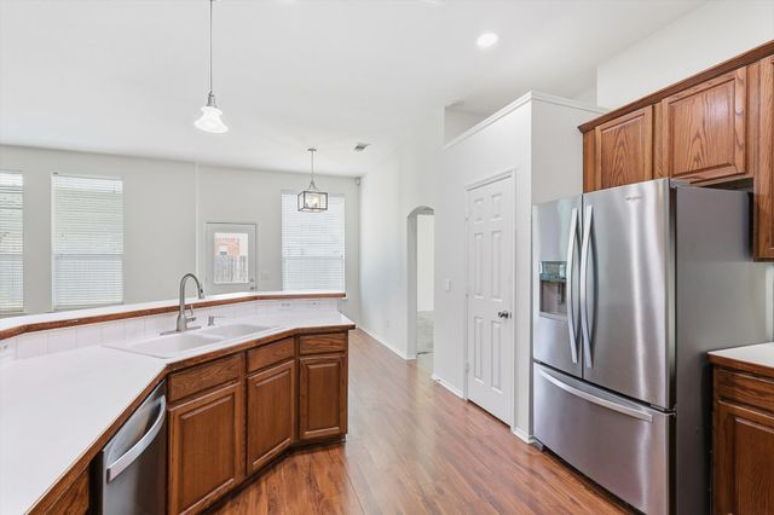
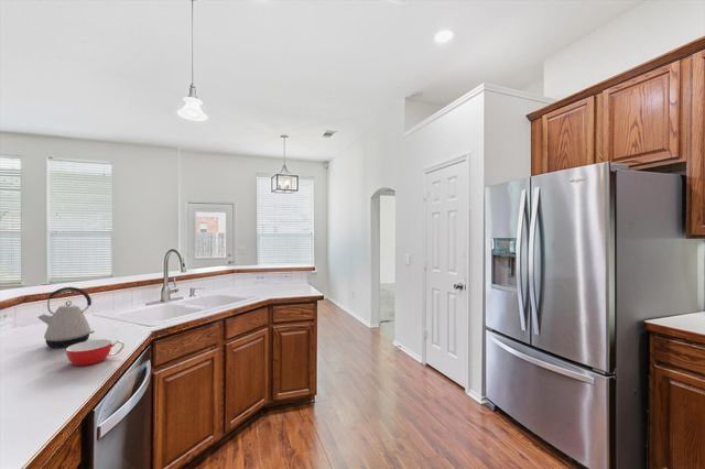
+ kettle [36,286,96,349]
+ bowl [65,338,126,367]
